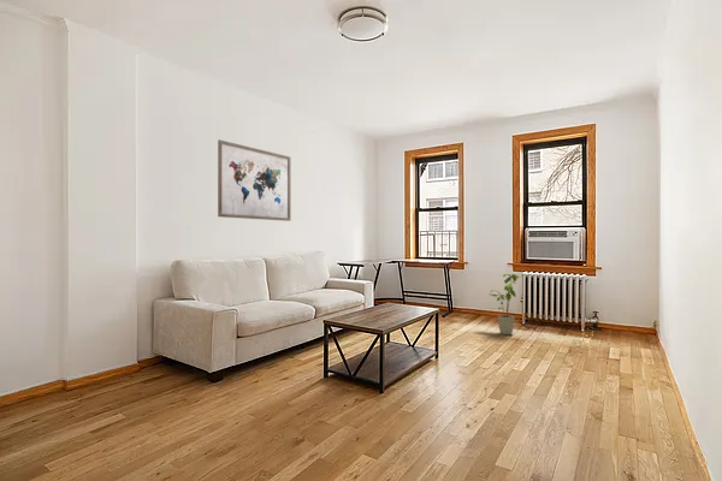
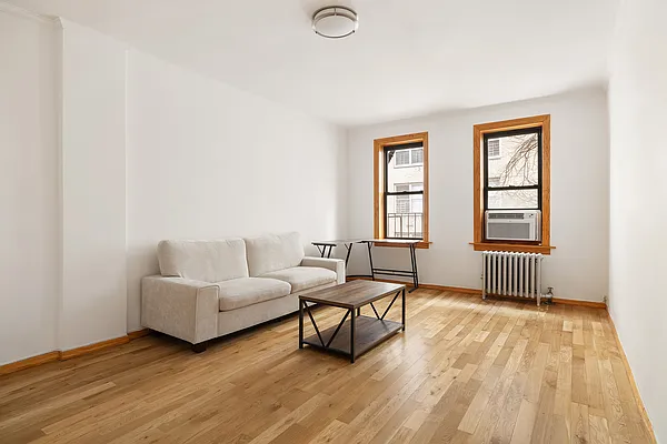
- house plant [489,273,521,335]
- wall art [217,138,292,222]
